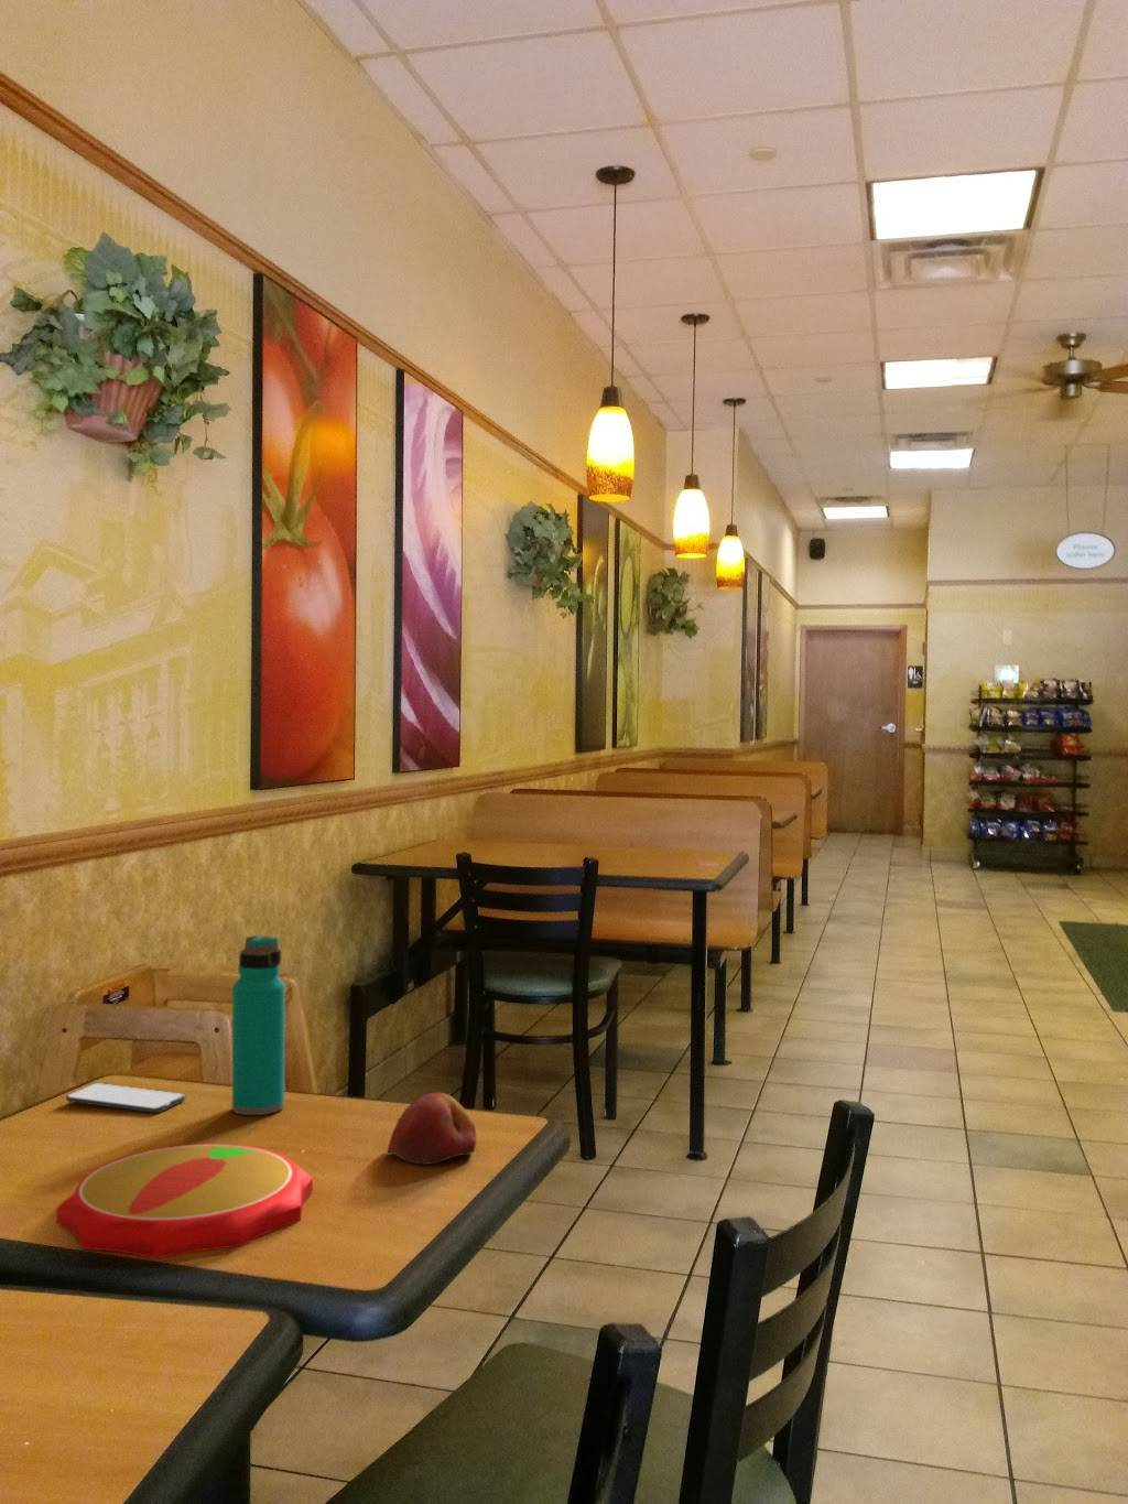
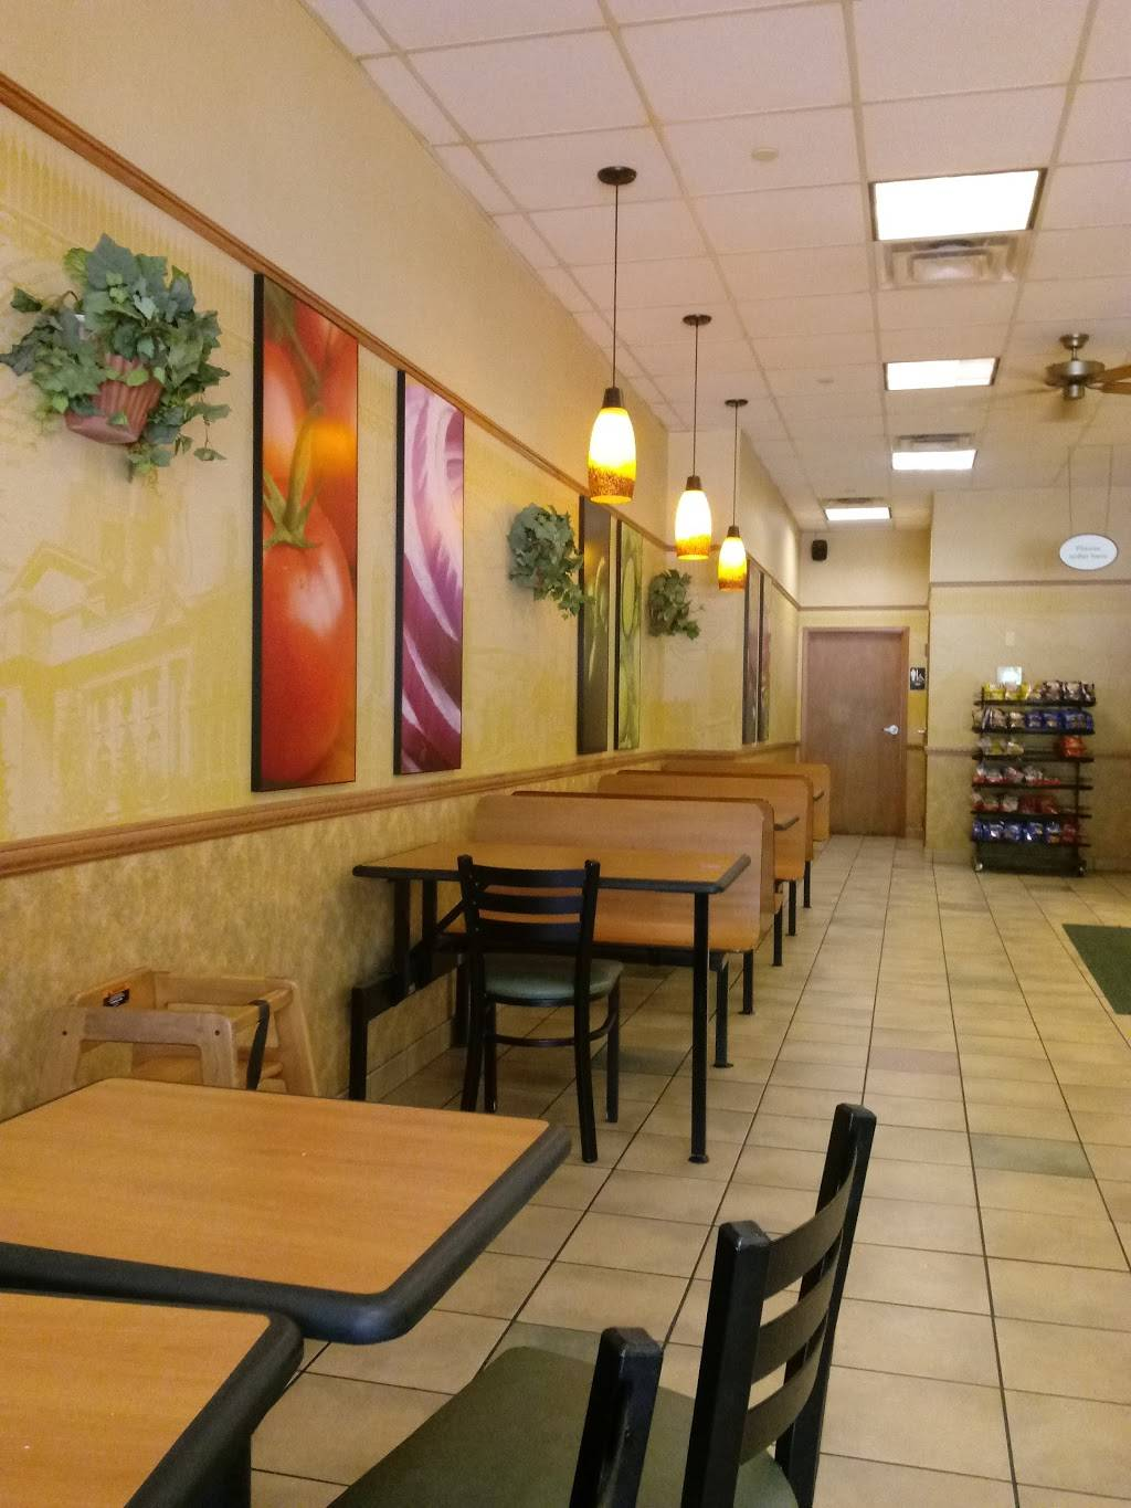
- apple [386,1092,478,1166]
- water bottle [231,934,287,1116]
- smartphone [65,1082,186,1114]
- plate [55,1143,314,1260]
